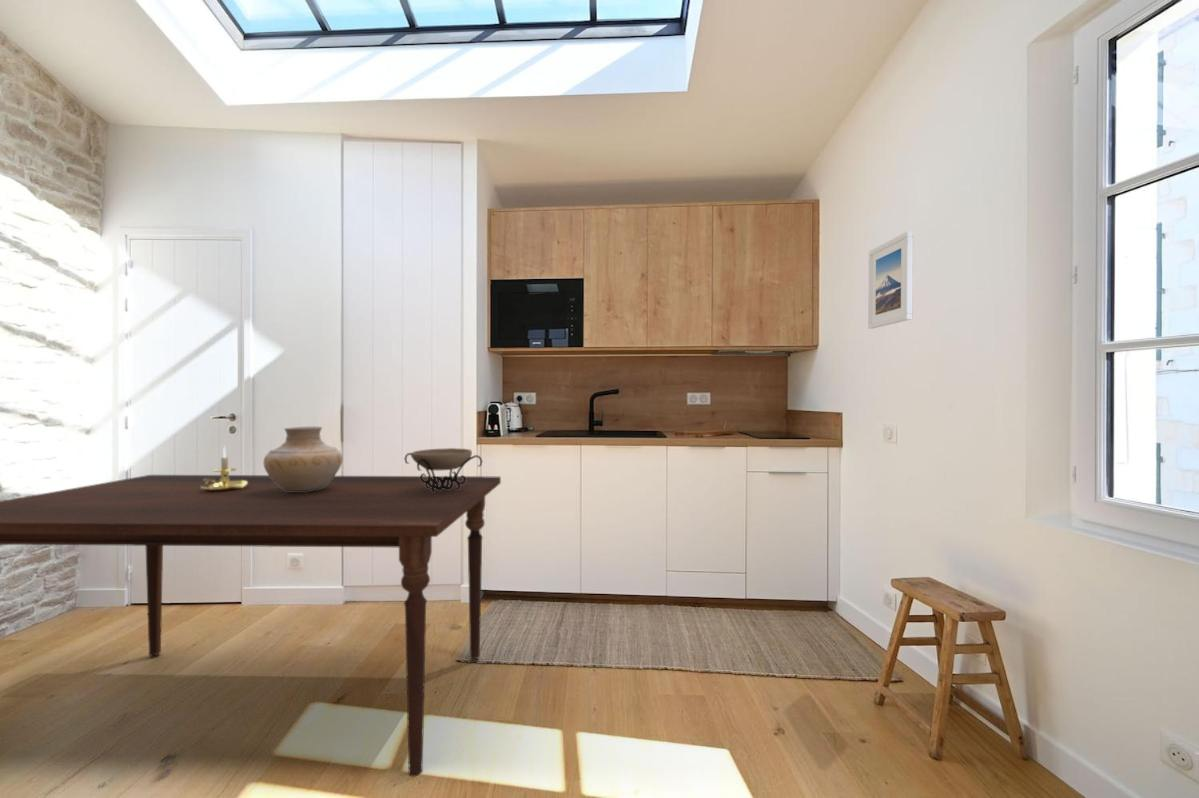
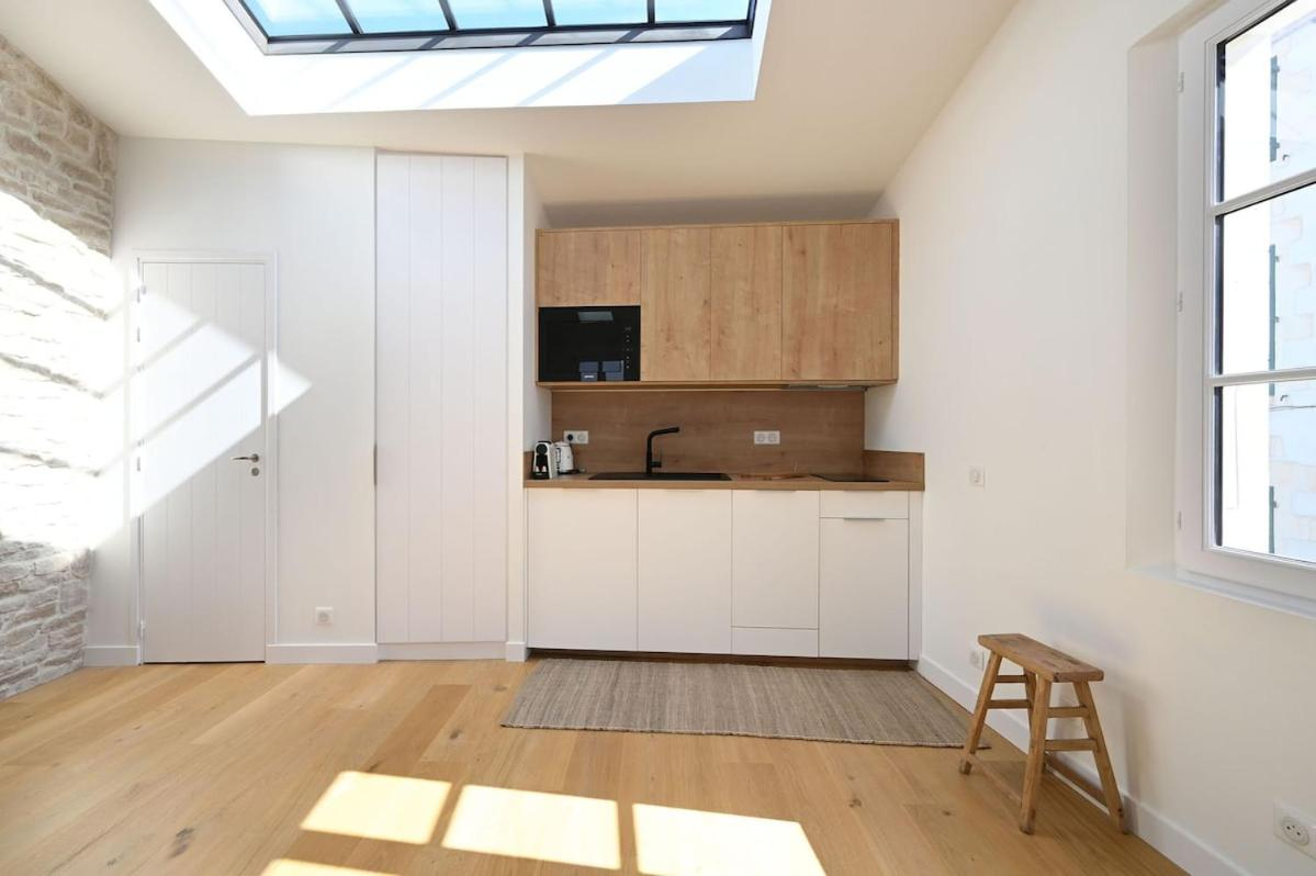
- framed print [867,230,914,330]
- candle holder [201,445,248,493]
- vase [263,425,344,491]
- decorative bowl [403,447,484,492]
- dining table [0,474,502,778]
